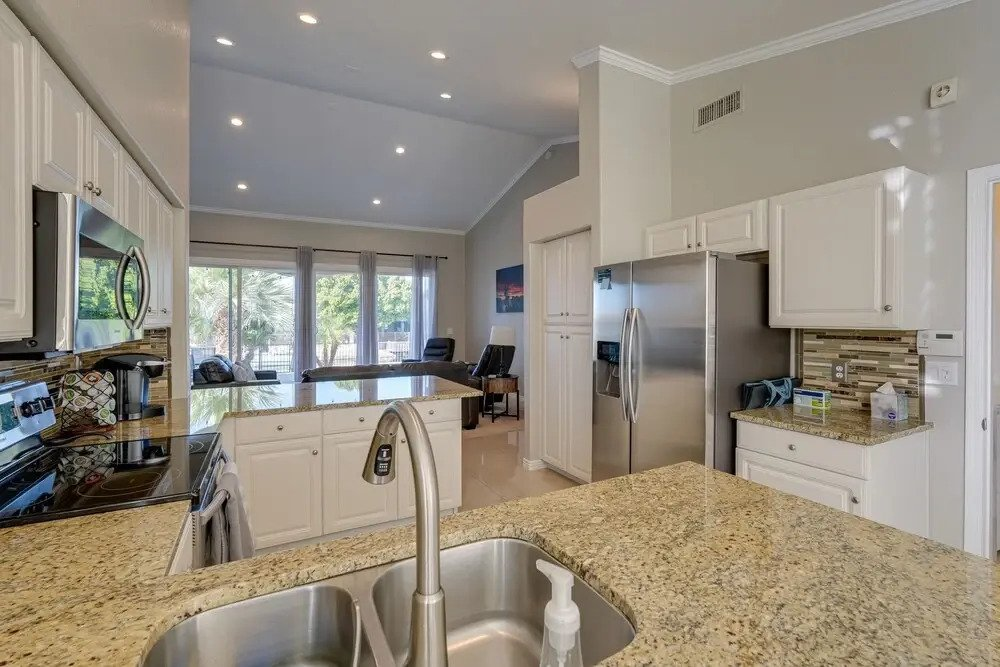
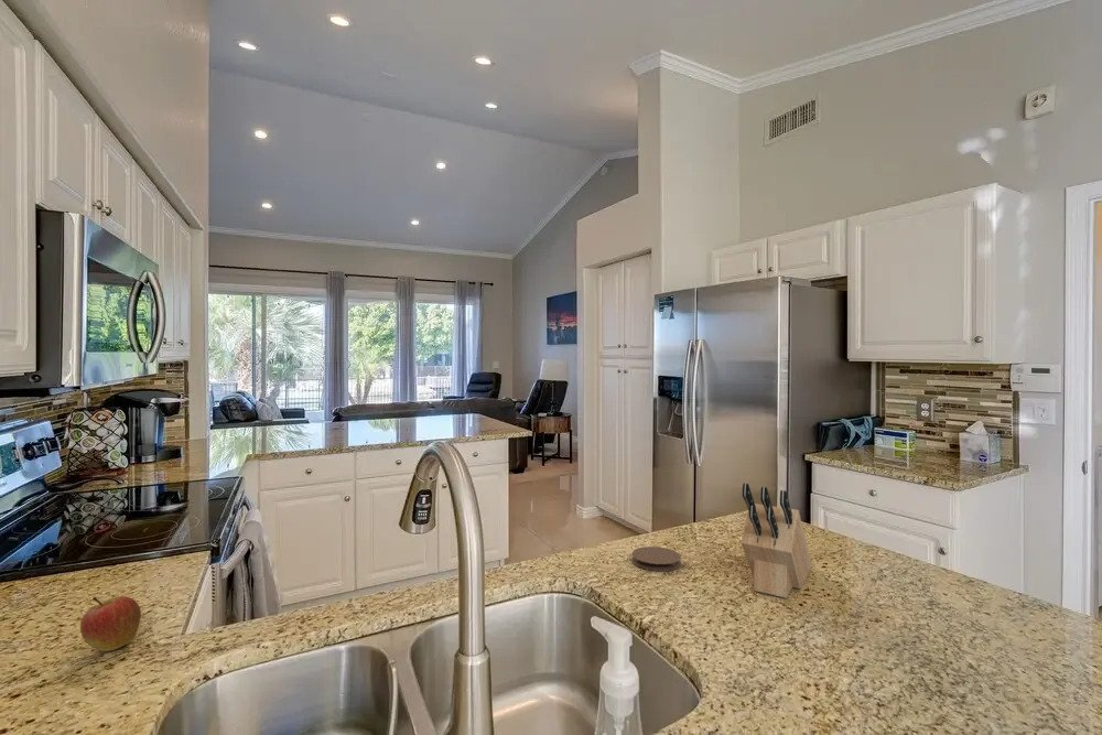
+ coaster [631,545,682,572]
+ knife block [741,483,813,599]
+ fruit [79,595,142,652]
